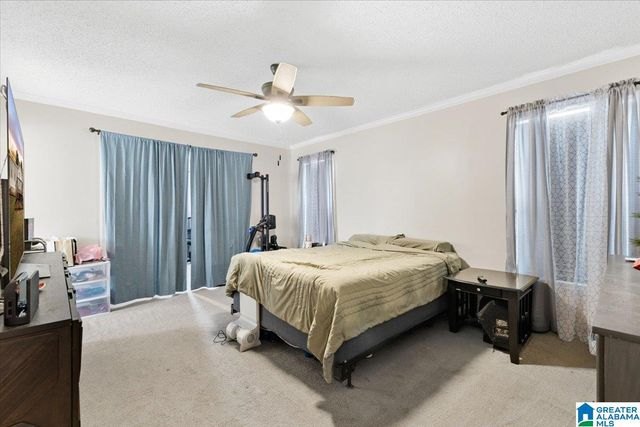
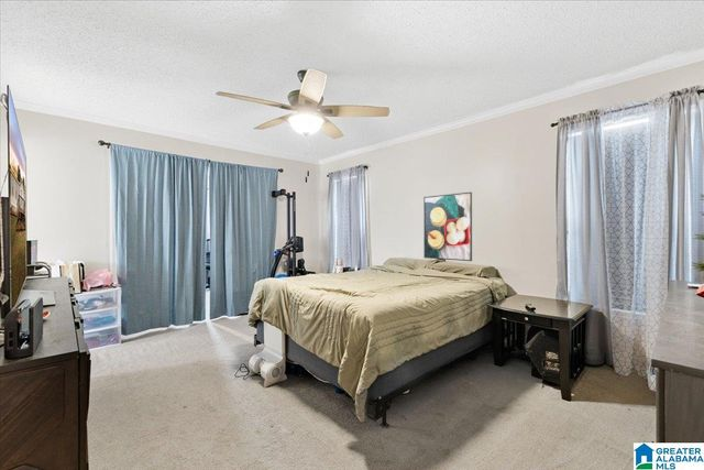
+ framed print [422,192,473,262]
